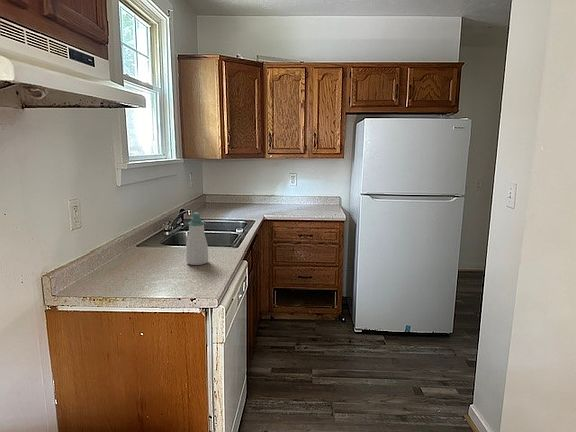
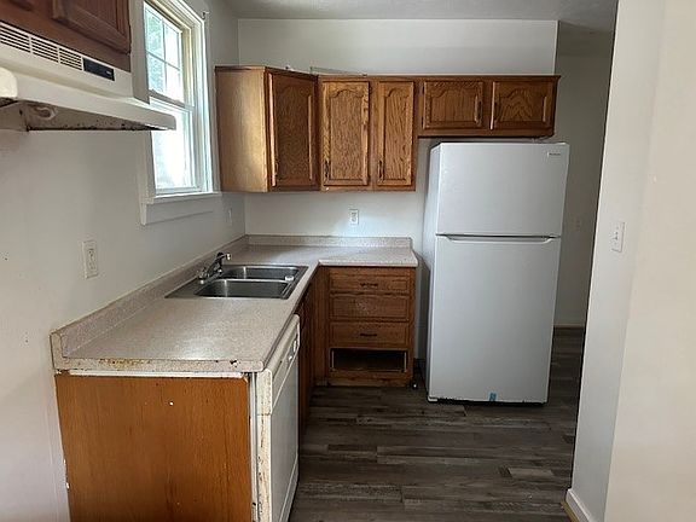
- soap bottle [185,211,209,266]
